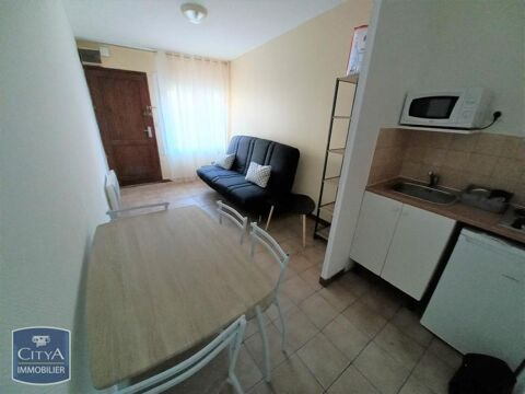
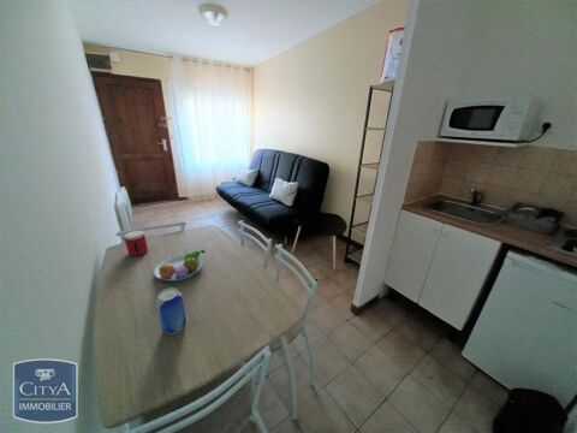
+ mug [121,230,149,257]
+ fruit bowl [153,249,207,283]
+ beer can [155,286,188,336]
